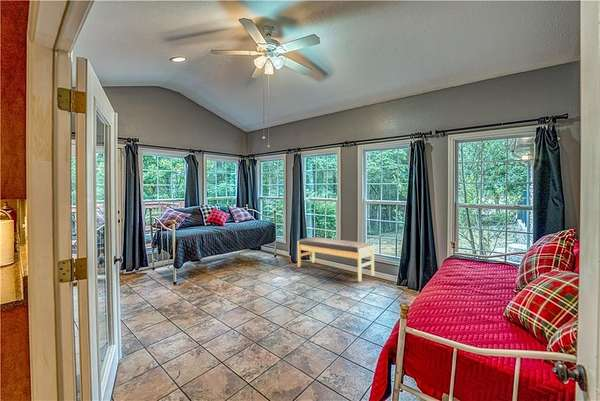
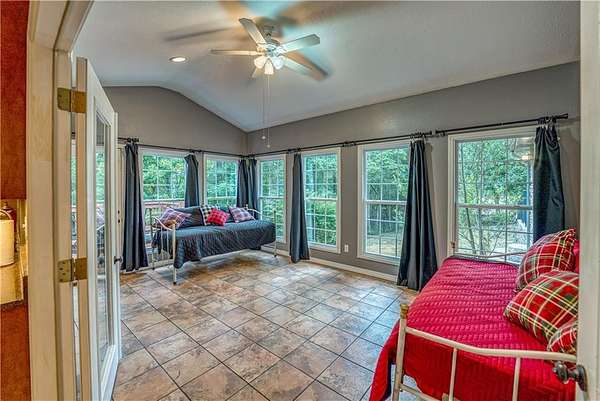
- bench [297,236,375,282]
